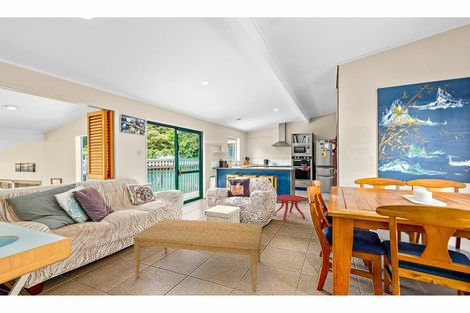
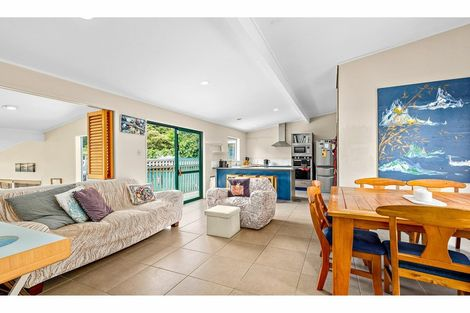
- side table [273,194,307,222]
- coffee table [132,218,263,293]
